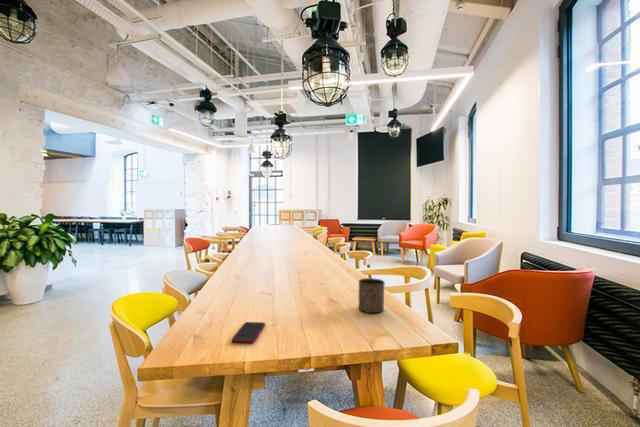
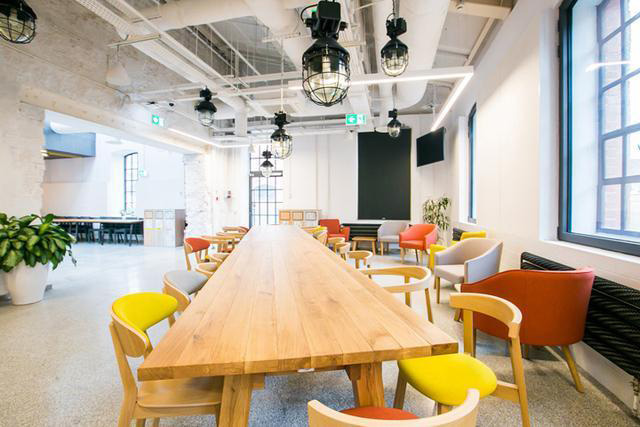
- cell phone [231,321,266,344]
- cup [358,277,386,314]
